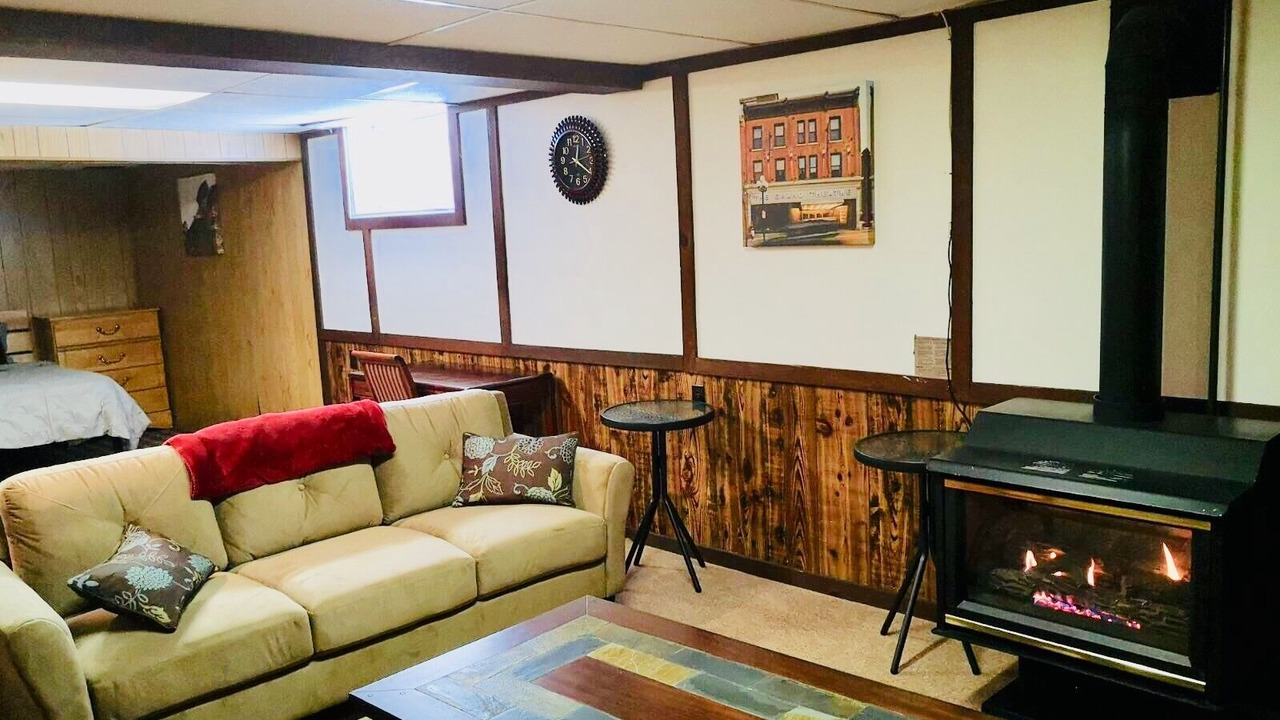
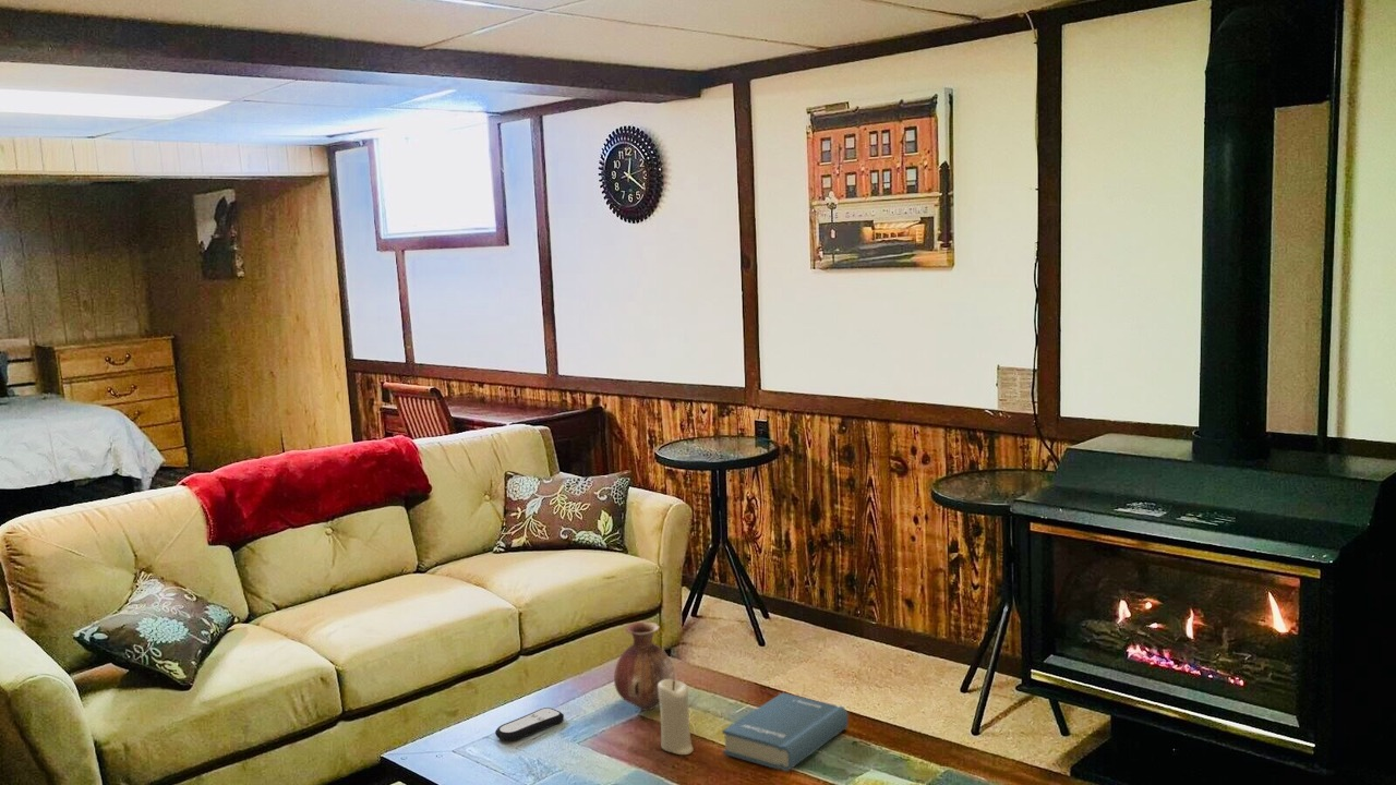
+ hardback book [721,691,849,773]
+ candle [658,679,695,756]
+ remote control [494,706,565,742]
+ vase [613,620,676,711]
